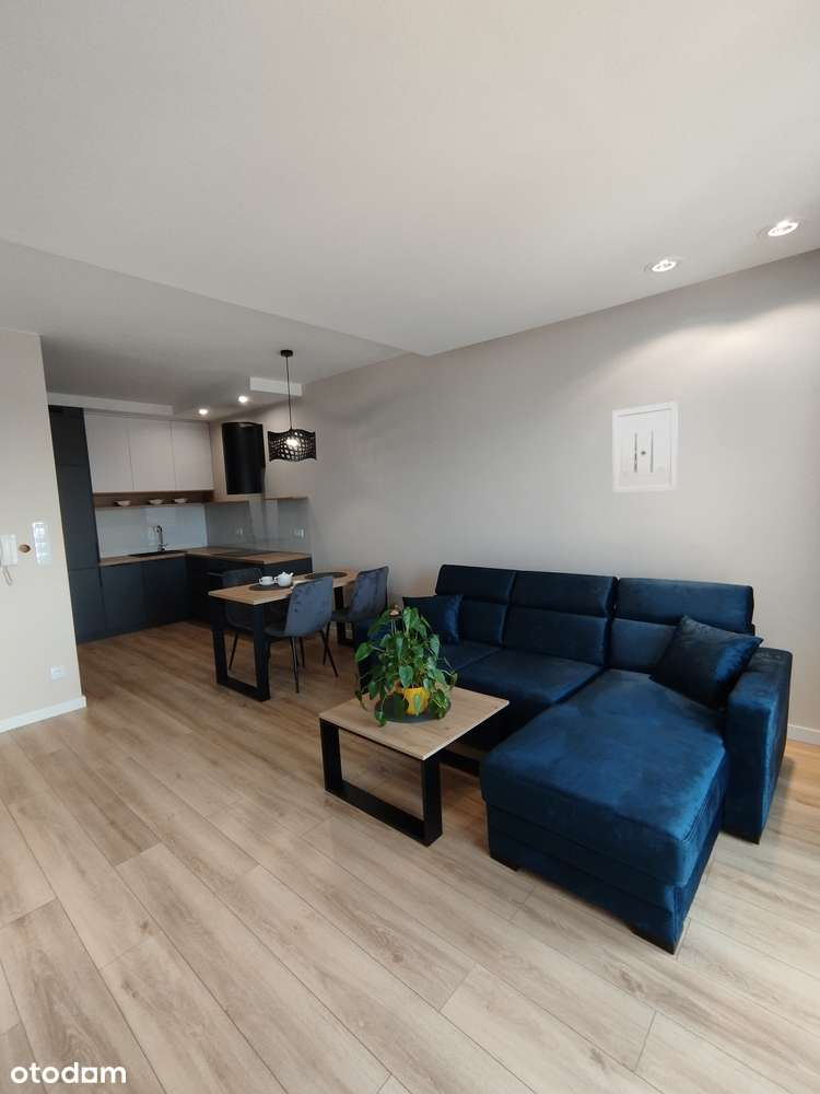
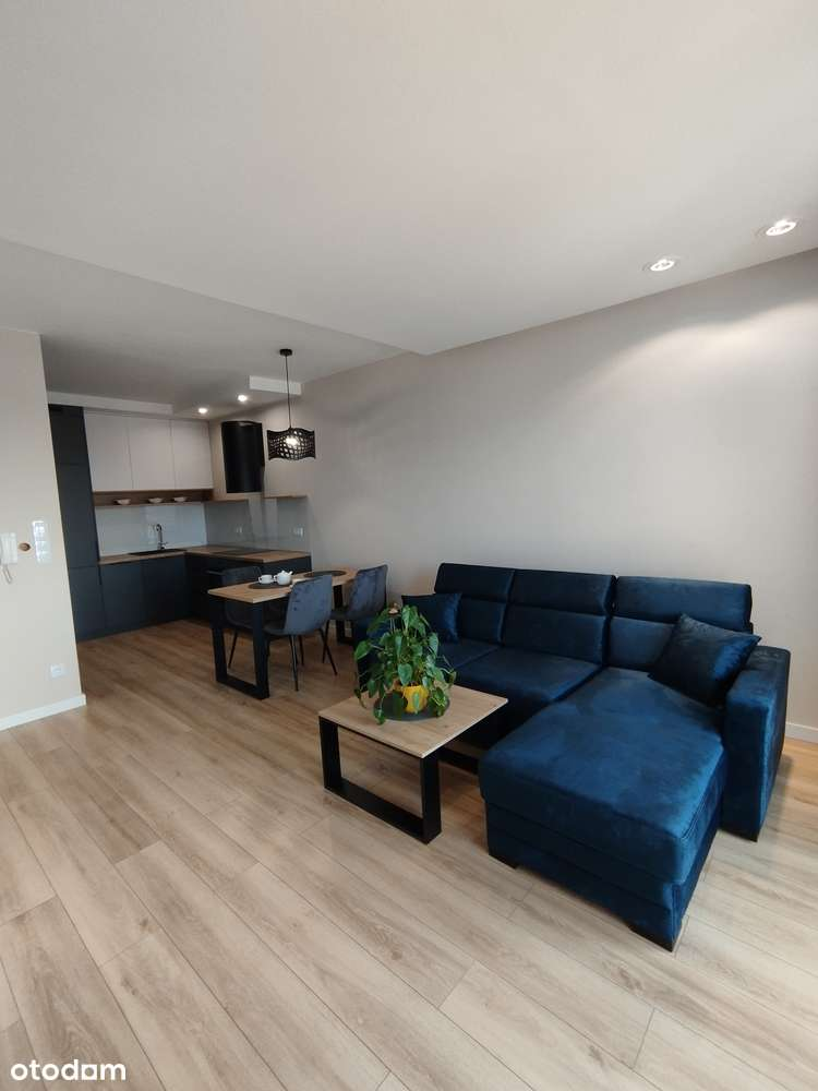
- wall art [611,400,679,494]
